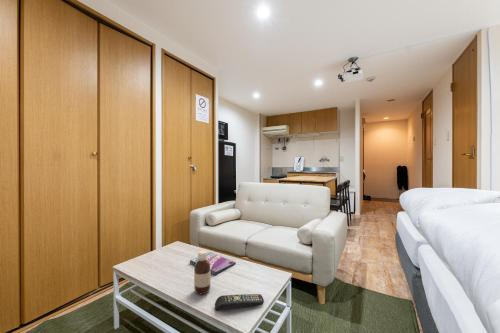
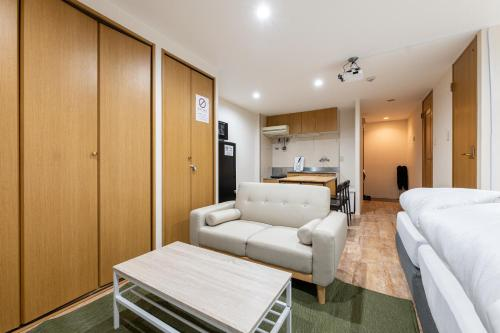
- video game case [189,251,237,276]
- remote control [214,293,265,312]
- bottle [193,249,212,295]
